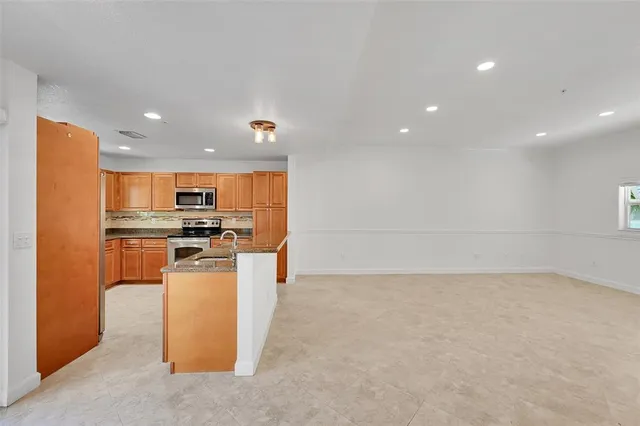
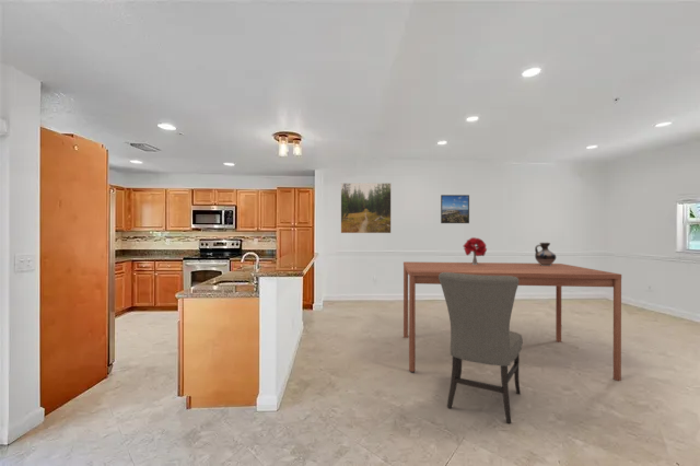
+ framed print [440,194,470,224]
+ bouquet [463,236,488,265]
+ ceramic jug [534,242,557,266]
+ dining table [402,260,622,382]
+ chair [439,272,524,424]
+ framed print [340,182,393,234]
